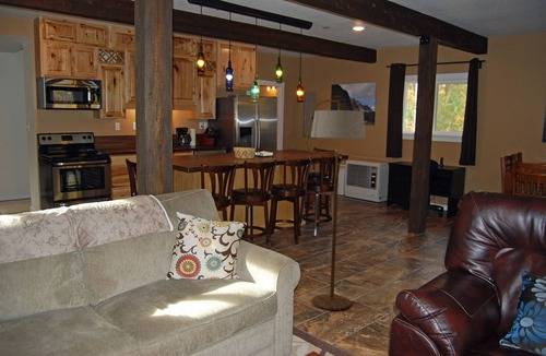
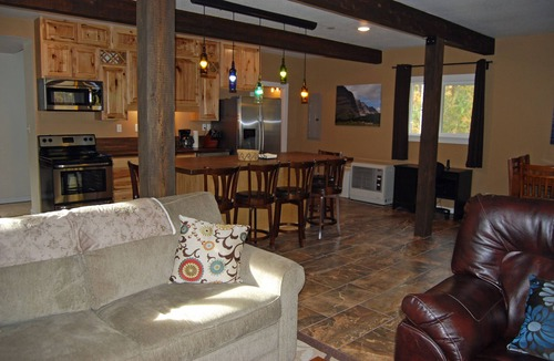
- floor lamp [305,99,367,311]
